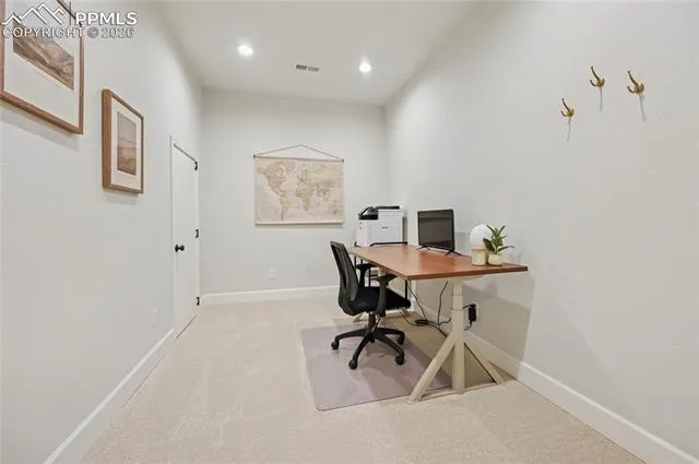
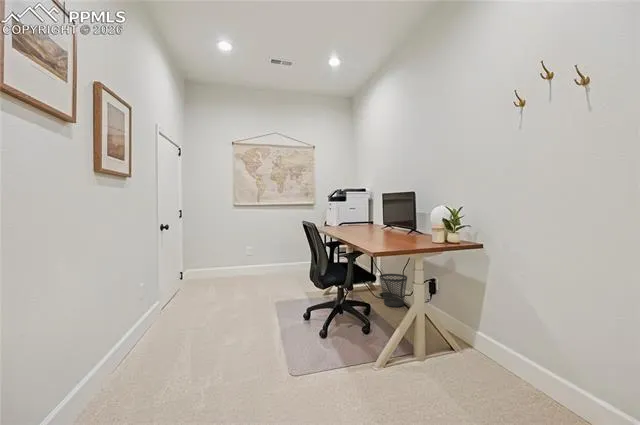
+ wastebasket [379,273,408,308]
